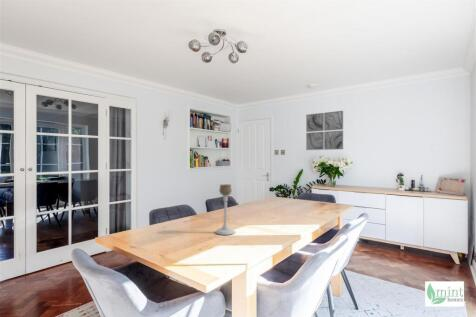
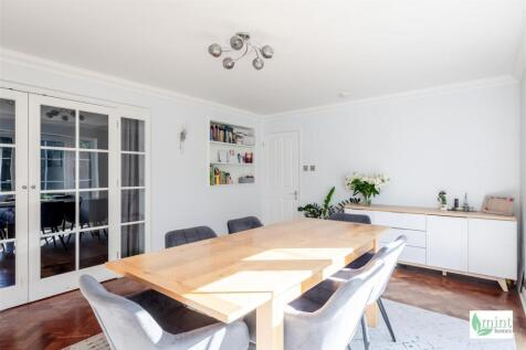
- wall art [305,110,344,151]
- candle holder [215,183,236,236]
